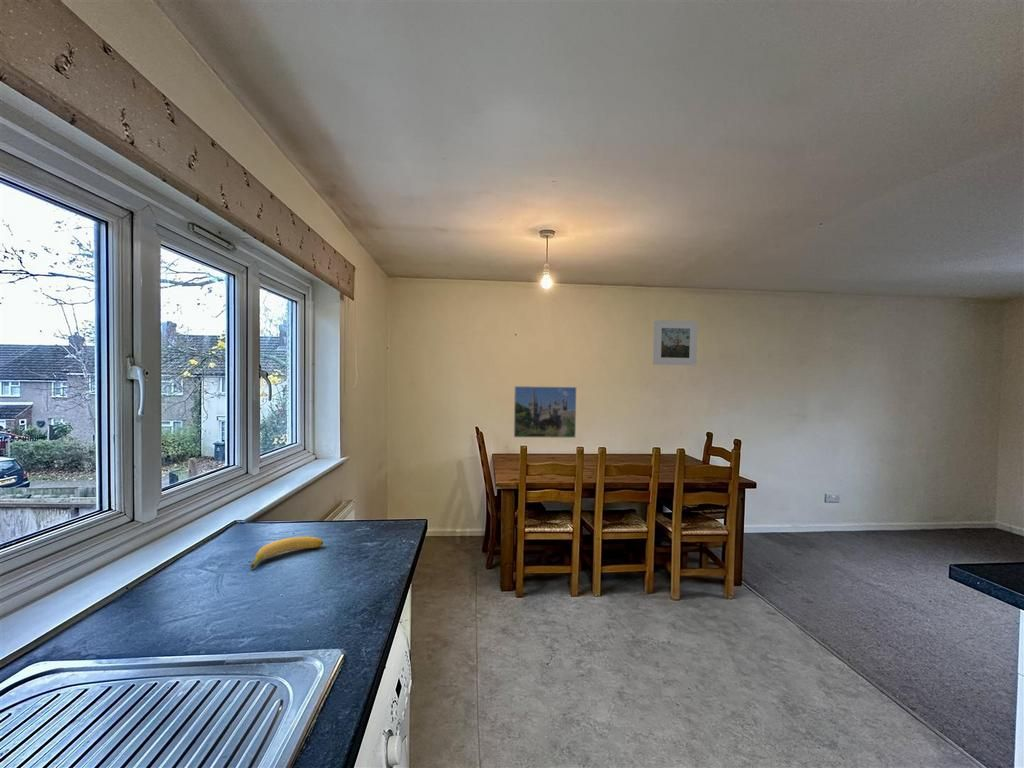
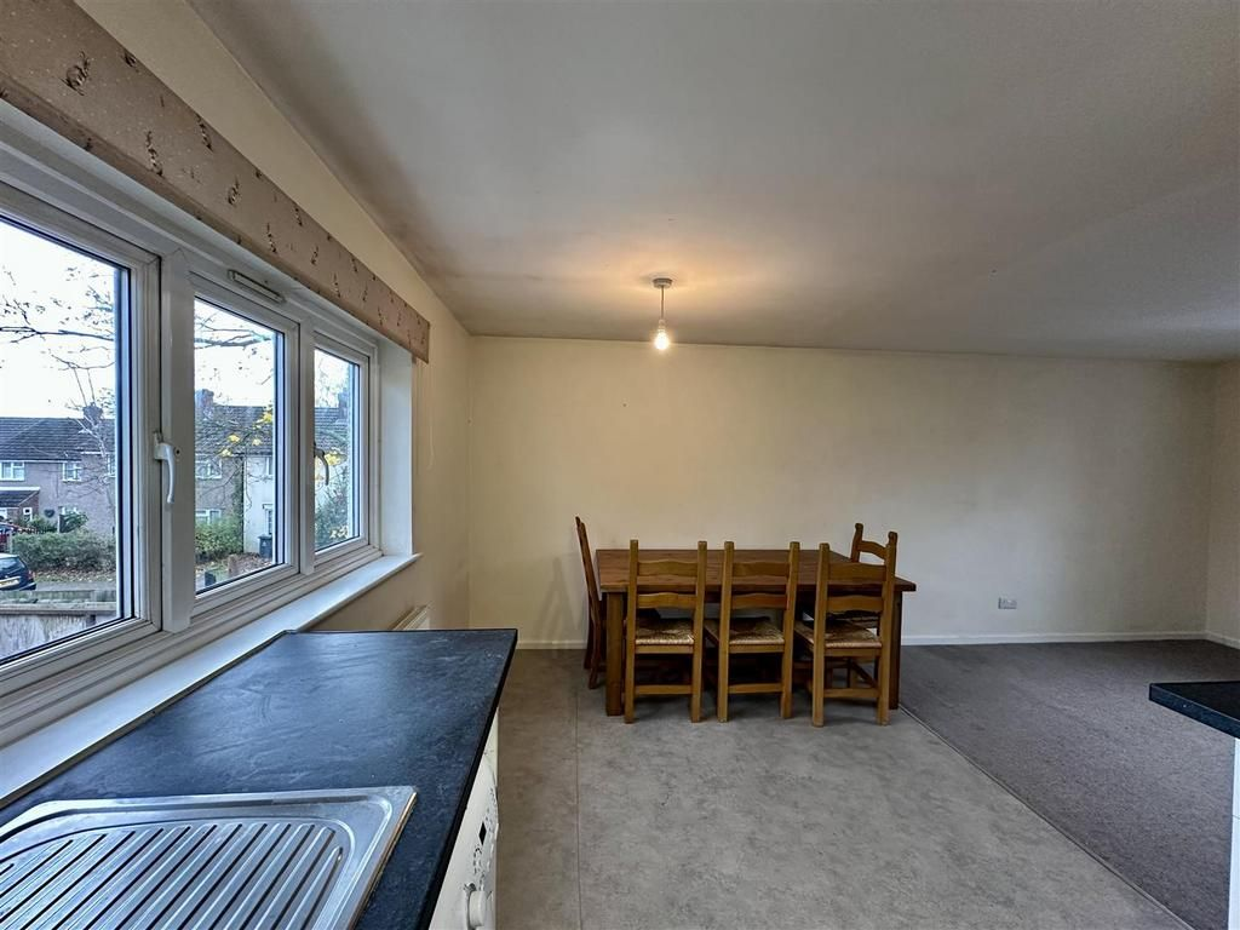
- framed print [513,385,577,439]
- banana [249,536,324,570]
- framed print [652,319,698,366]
